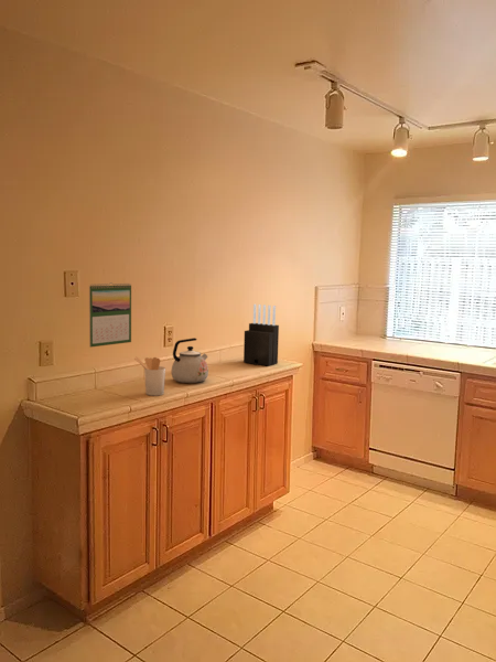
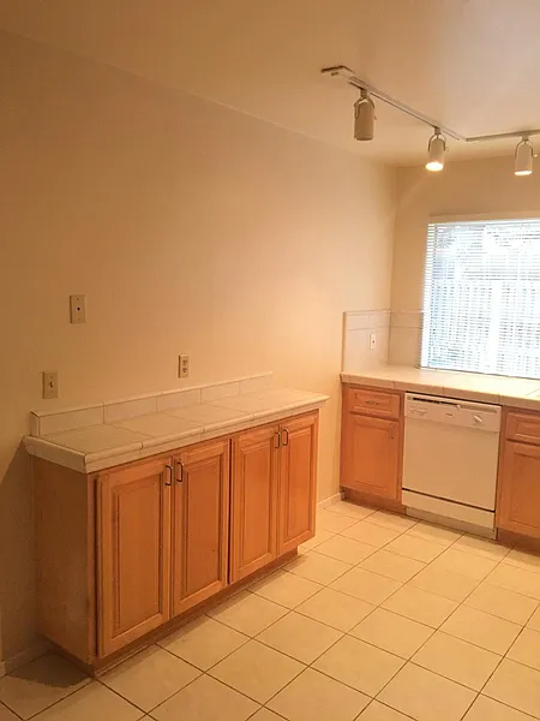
- kettle [171,337,209,384]
- utensil holder [133,355,166,397]
- knife block [242,303,280,367]
- calendar [88,281,132,349]
